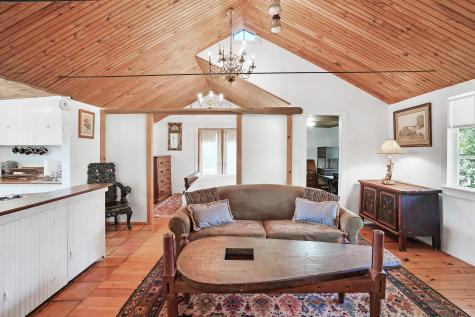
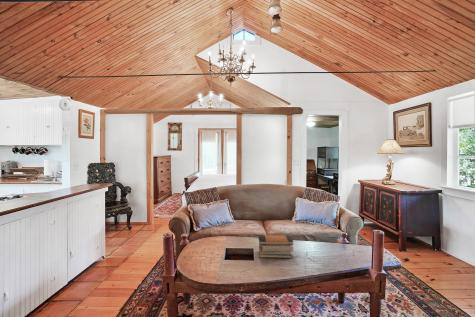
+ book stack [257,234,295,259]
